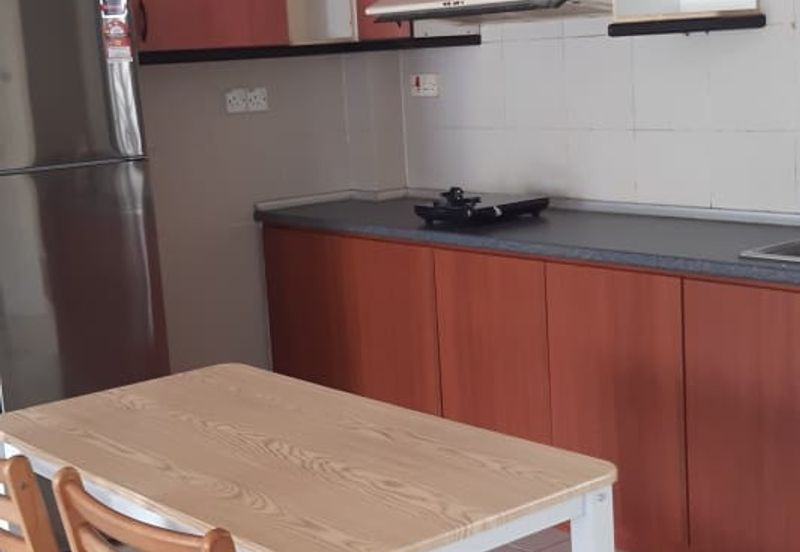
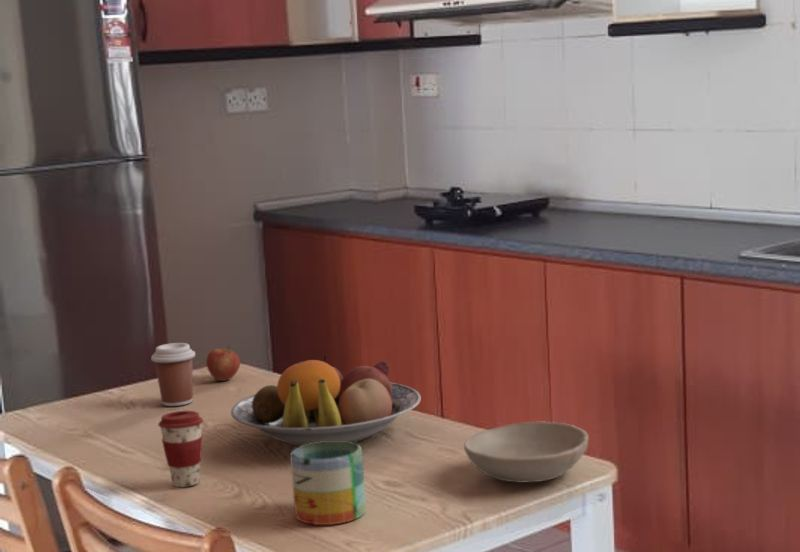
+ coffee cup [157,410,204,488]
+ bowl [463,421,590,484]
+ apple [205,344,241,382]
+ mug [289,441,367,526]
+ coffee cup [150,342,196,407]
+ fruit bowl [230,354,422,447]
